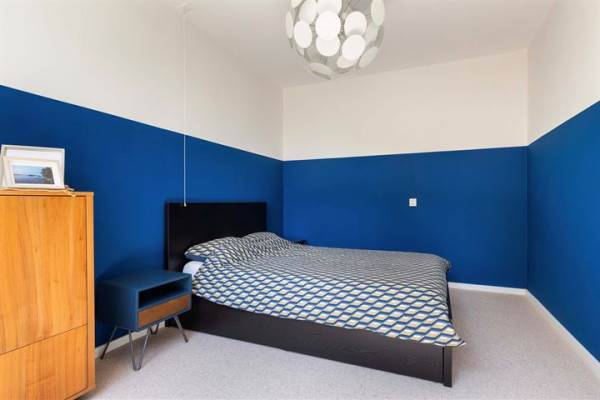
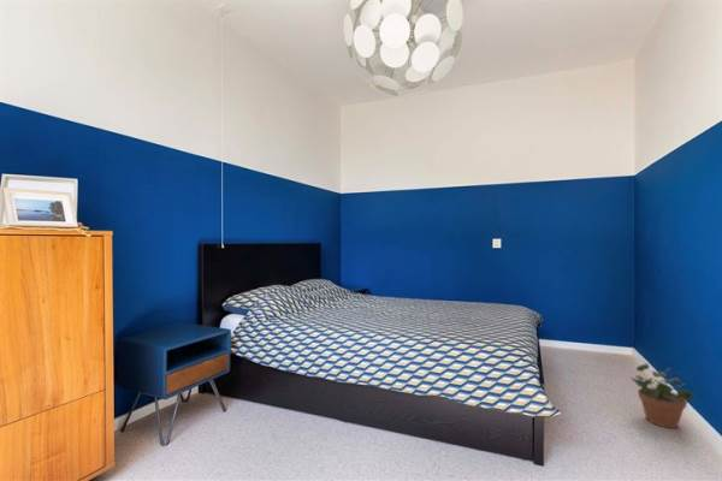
+ potted plant [629,362,697,429]
